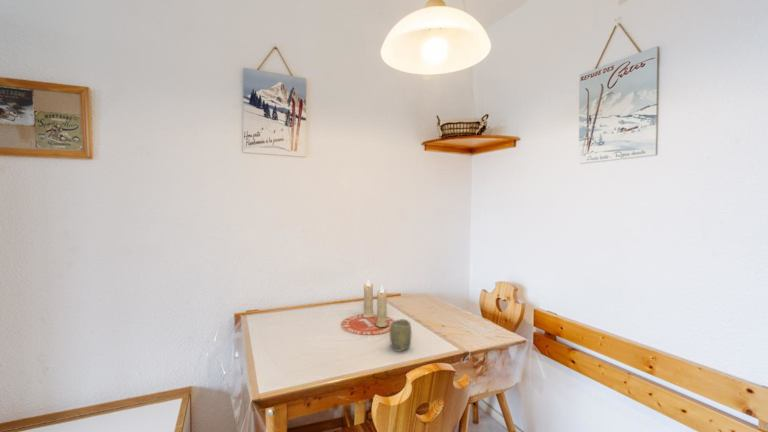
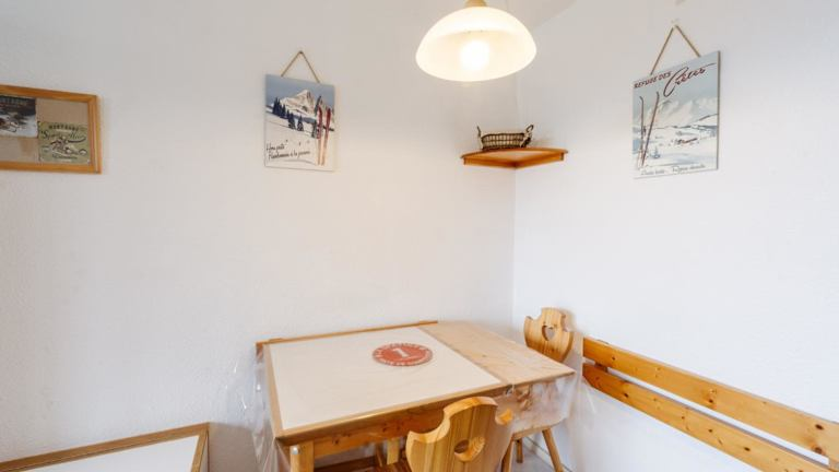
- cup [389,318,412,352]
- candle [361,278,389,328]
